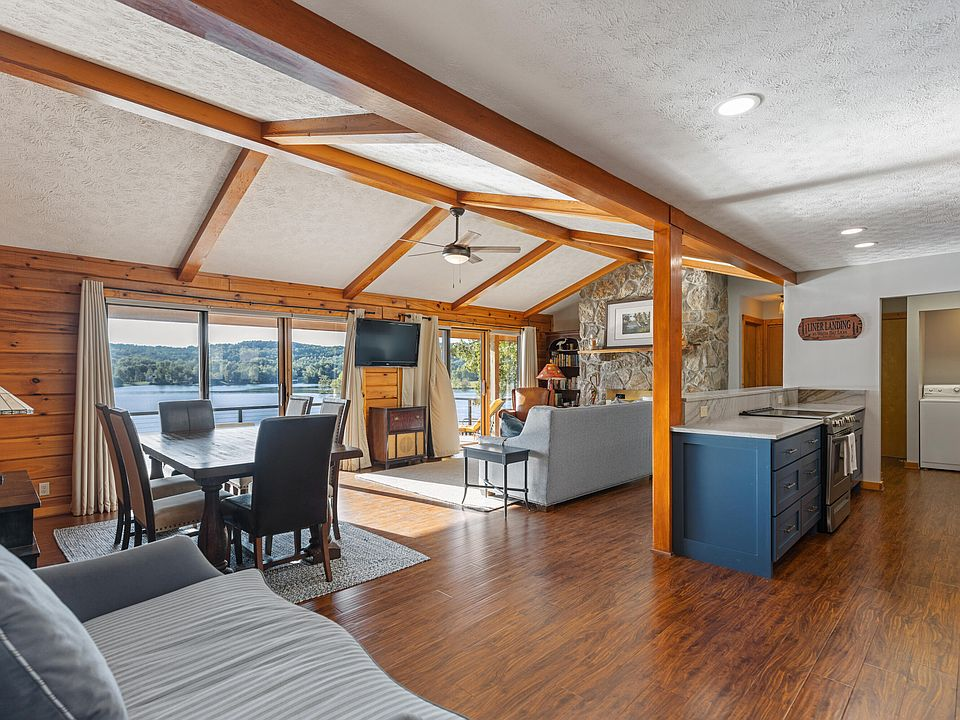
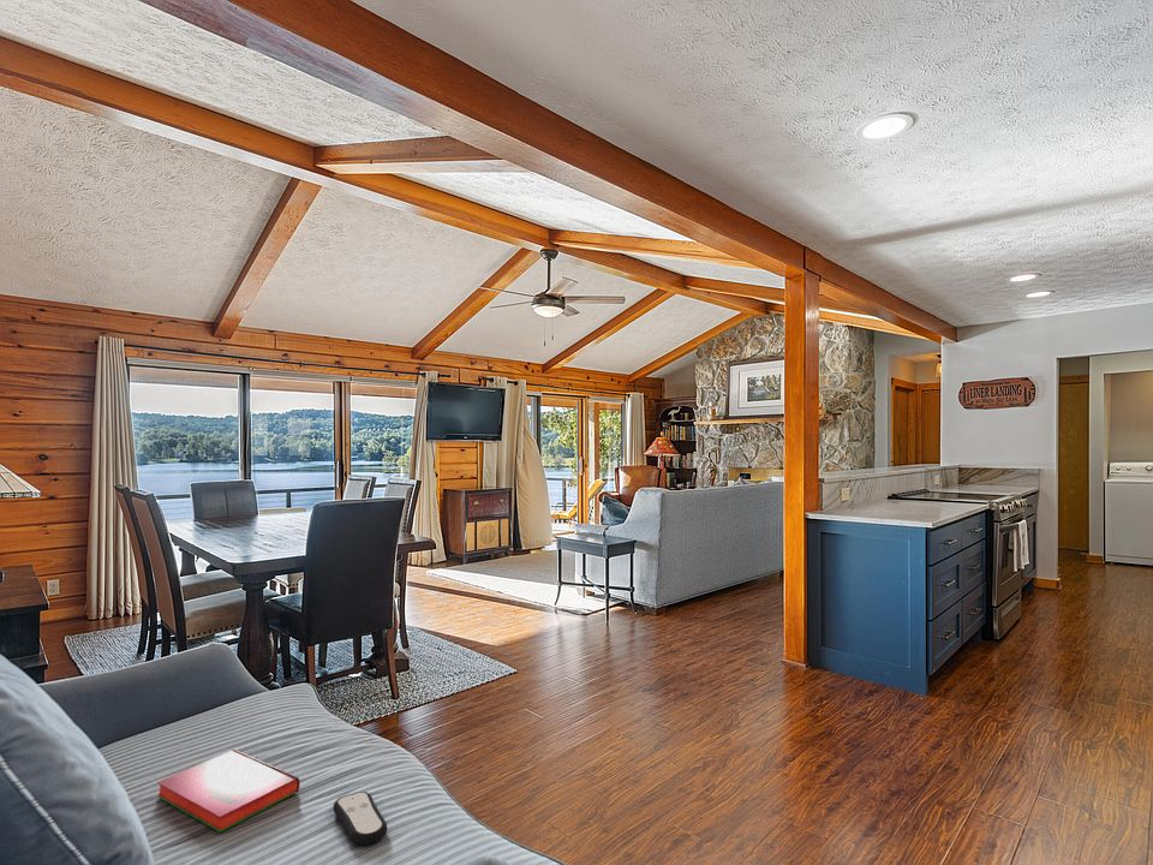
+ hardback book [156,748,300,834]
+ remote control [331,791,388,846]
